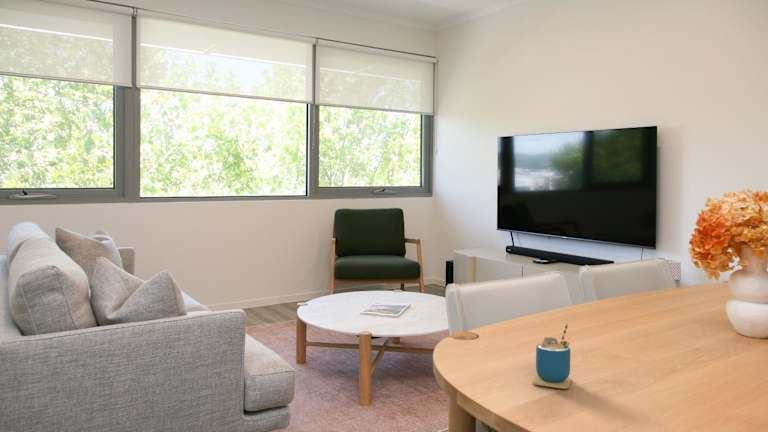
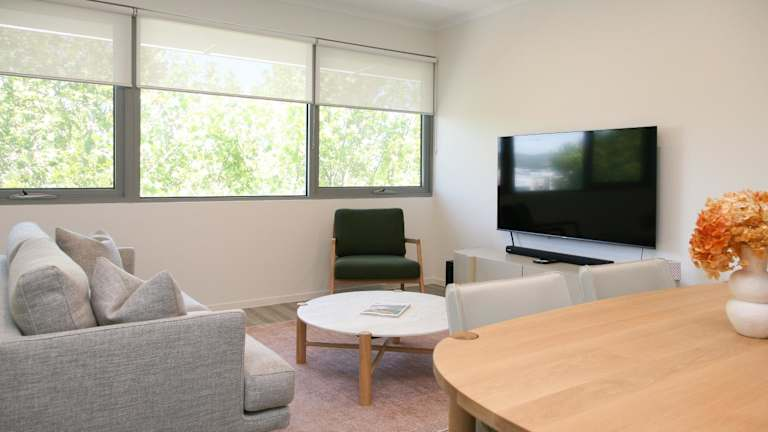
- cup [532,323,573,390]
